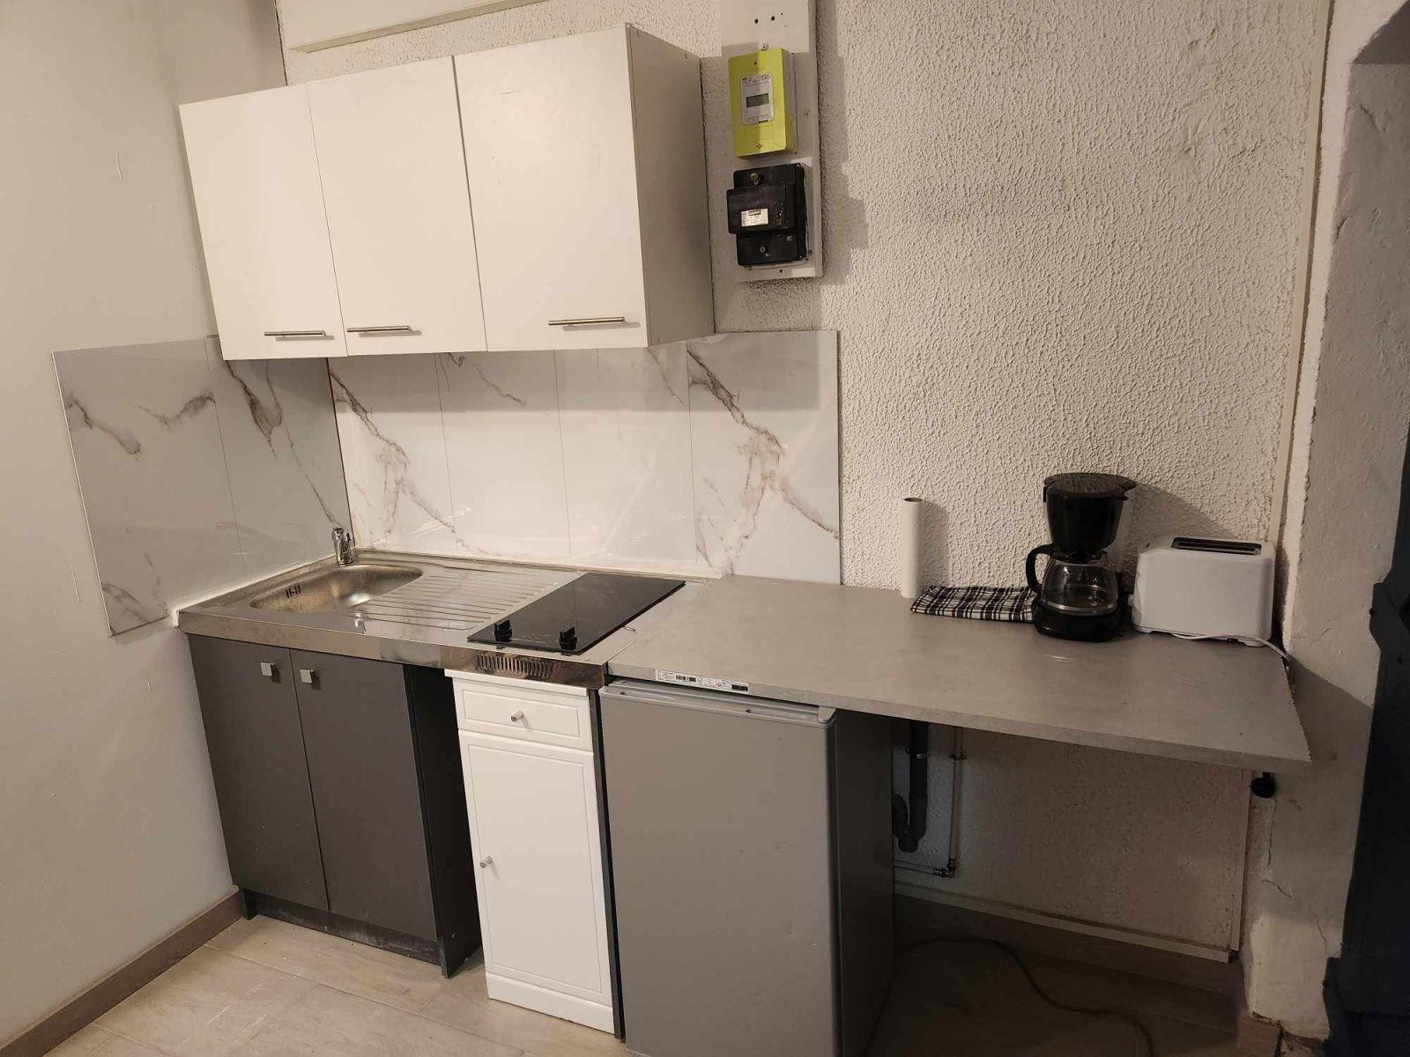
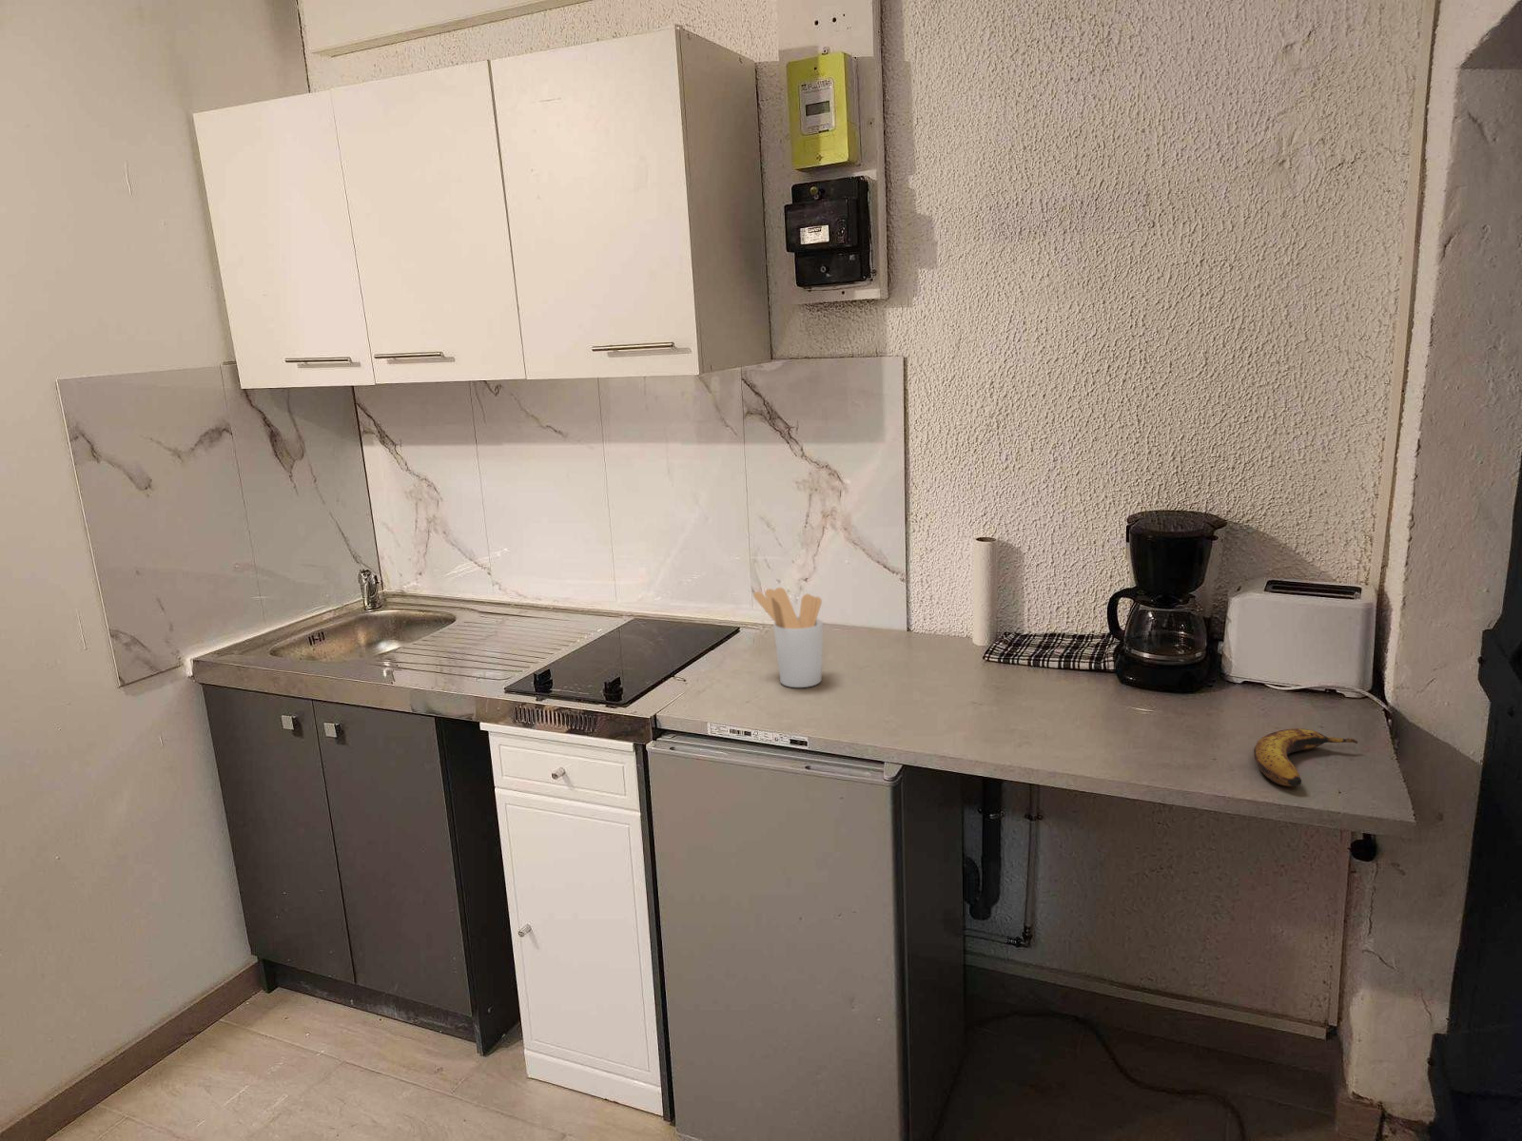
+ utensil holder [753,586,823,688]
+ banana [1252,728,1358,787]
